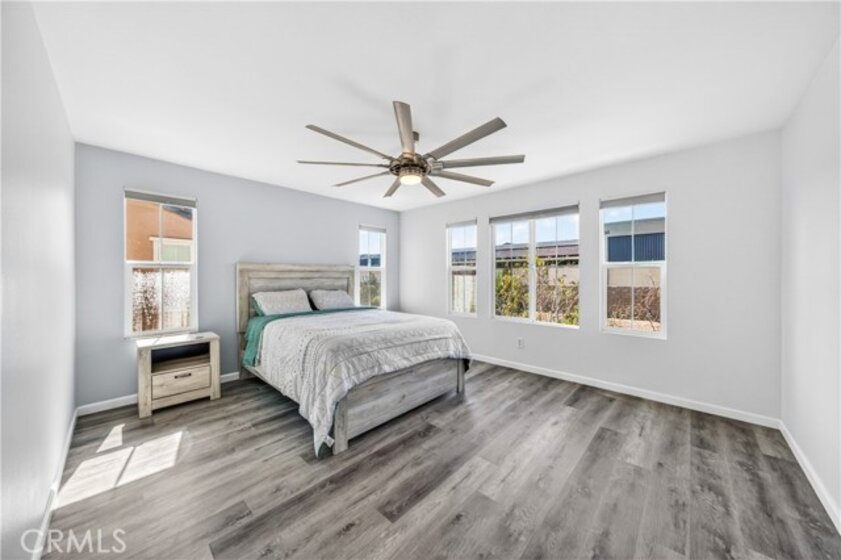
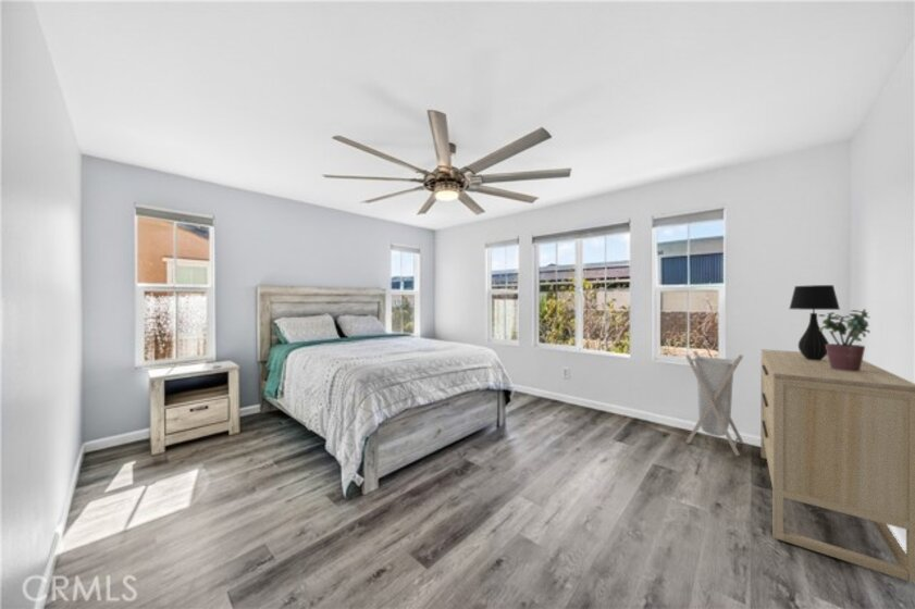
+ table lamp [789,284,841,360]
+ potted plant [817,308,871,372]
+ laundry hamper [684,350,744,457]
+ dresser [759,348,915,584]
